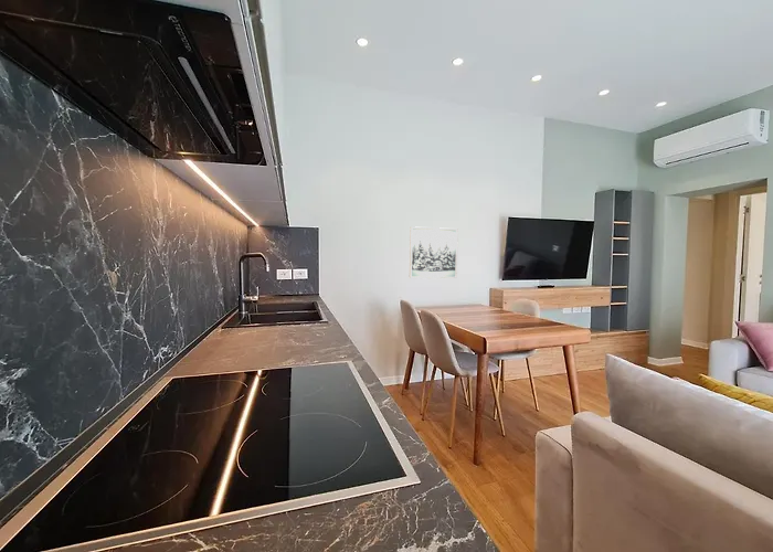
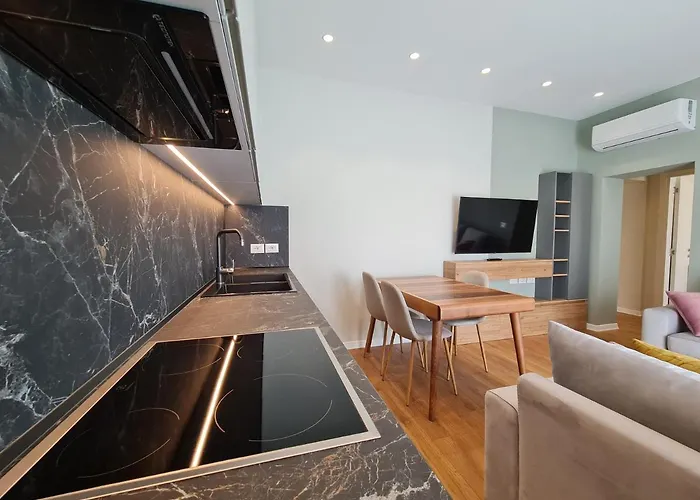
- wall art [409,225,459,279]
